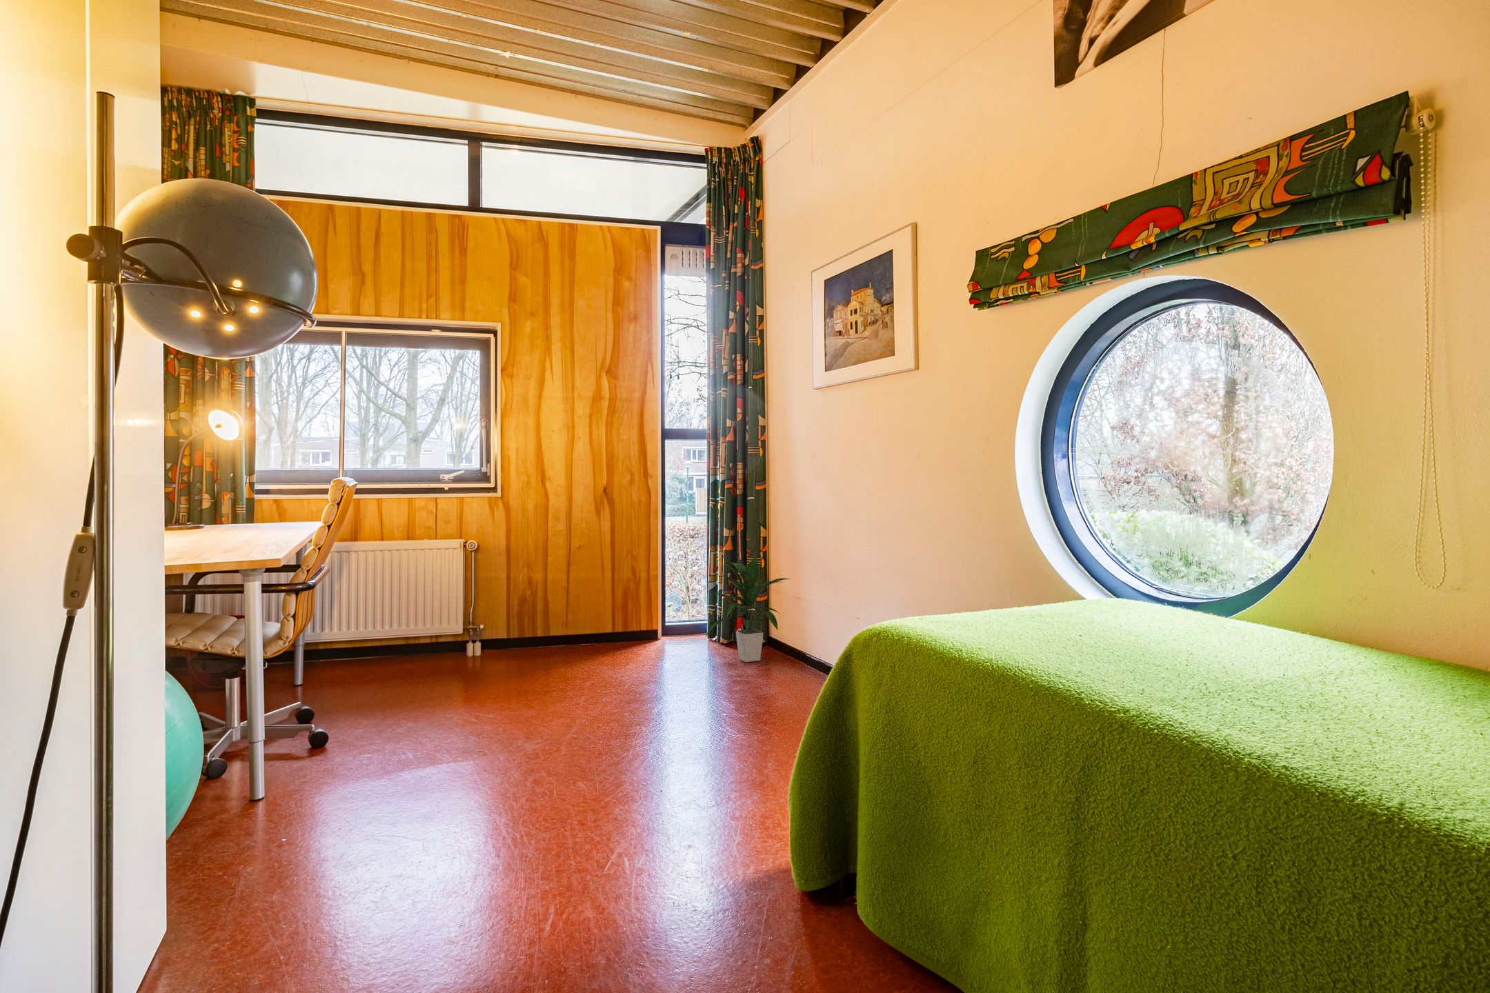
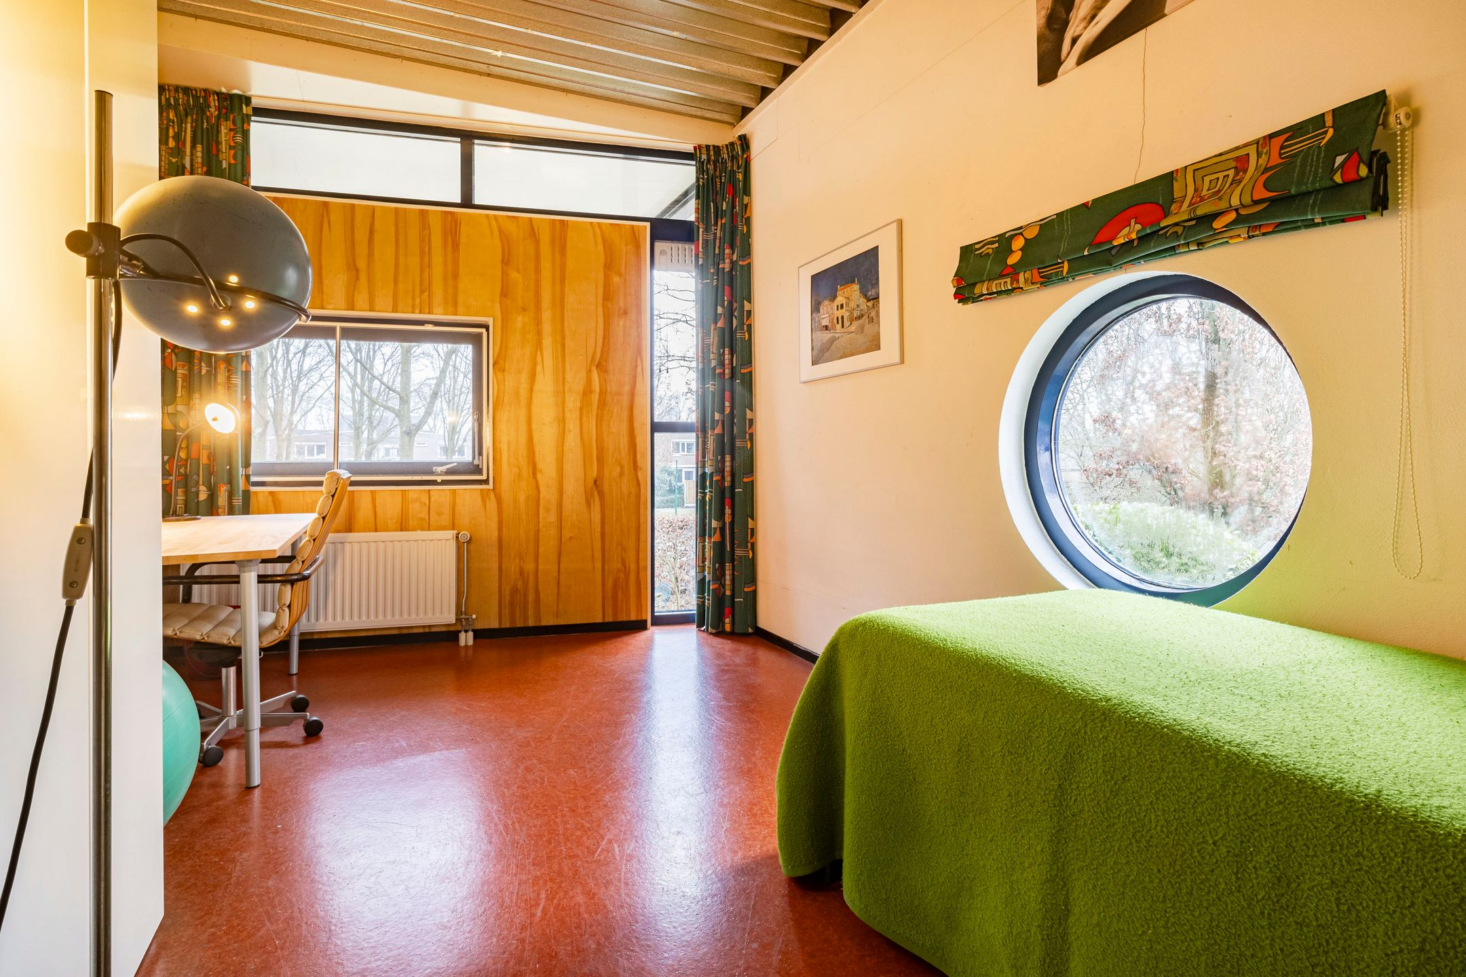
- indoor plant [704,555,793,663]
